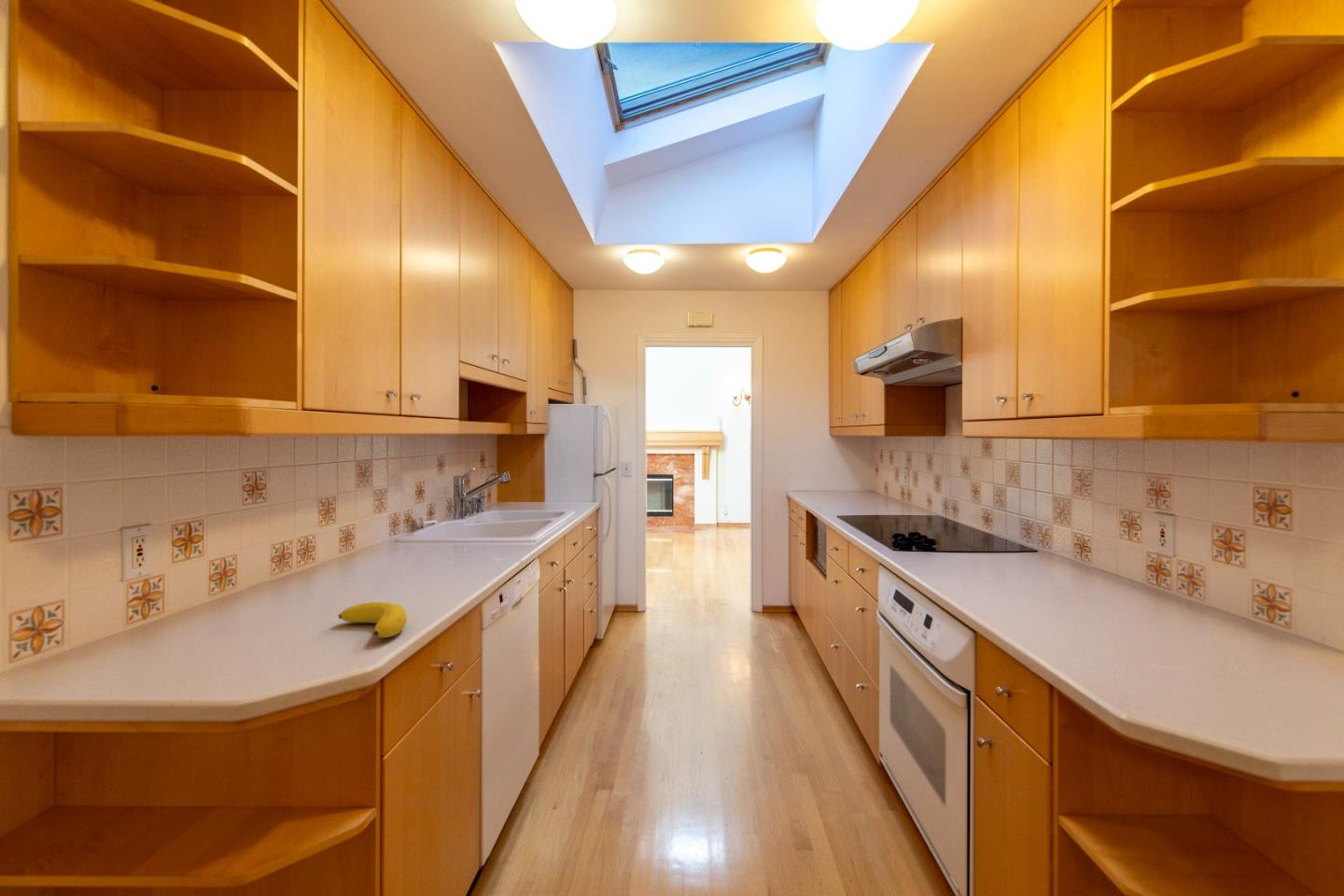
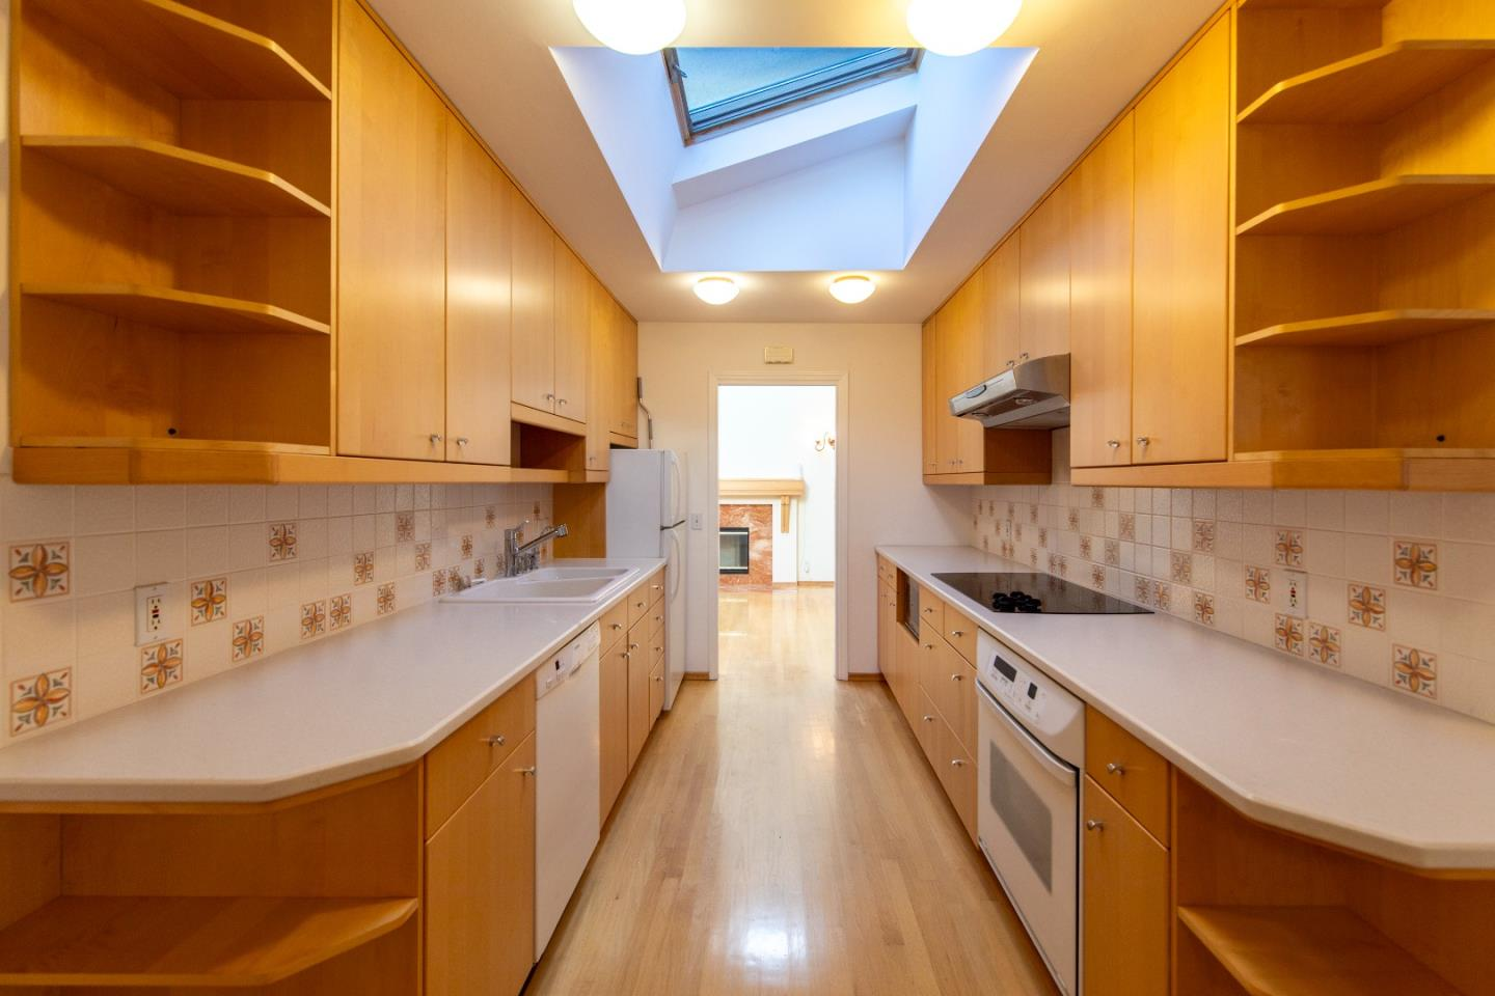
- fruit [338,601,408,638]
